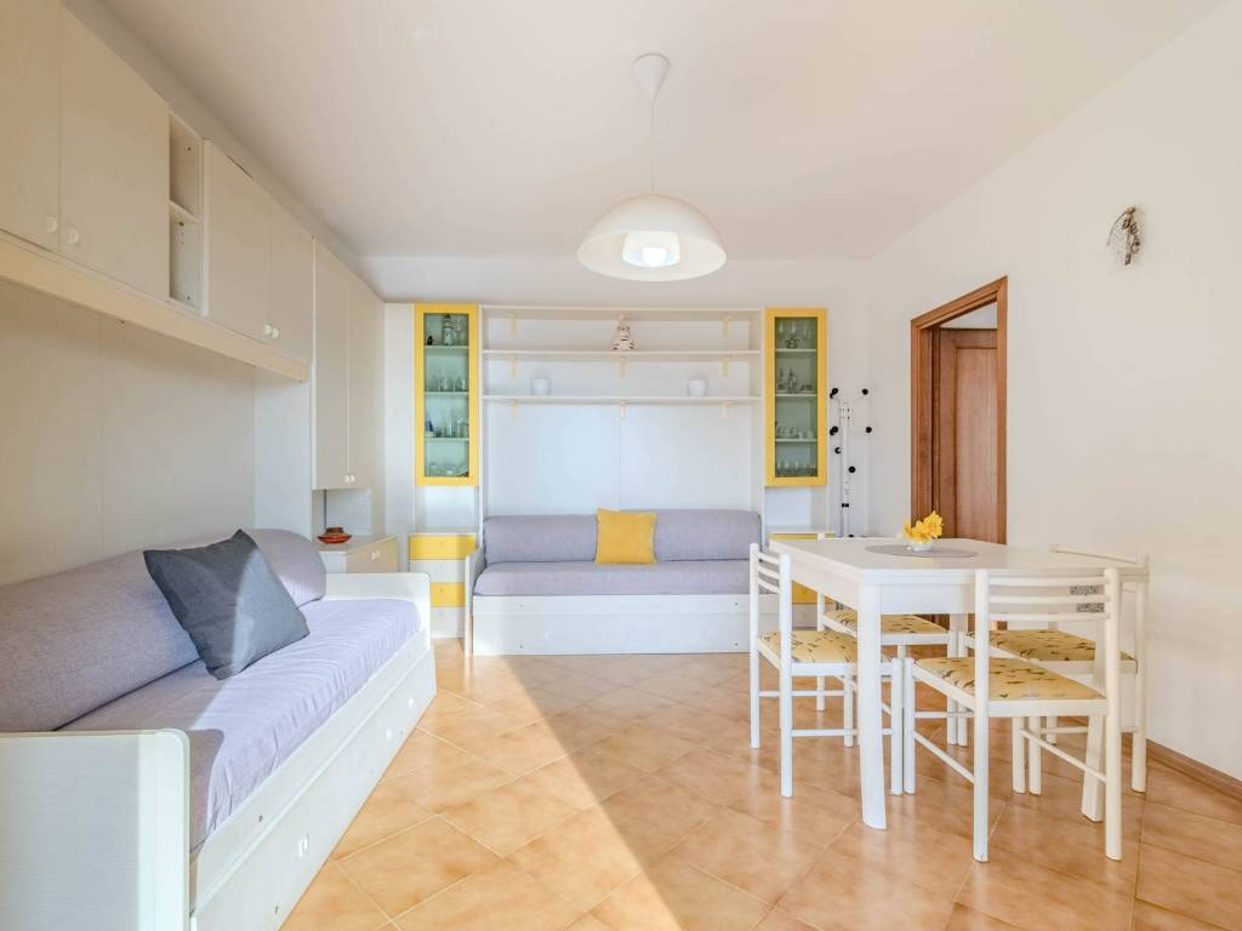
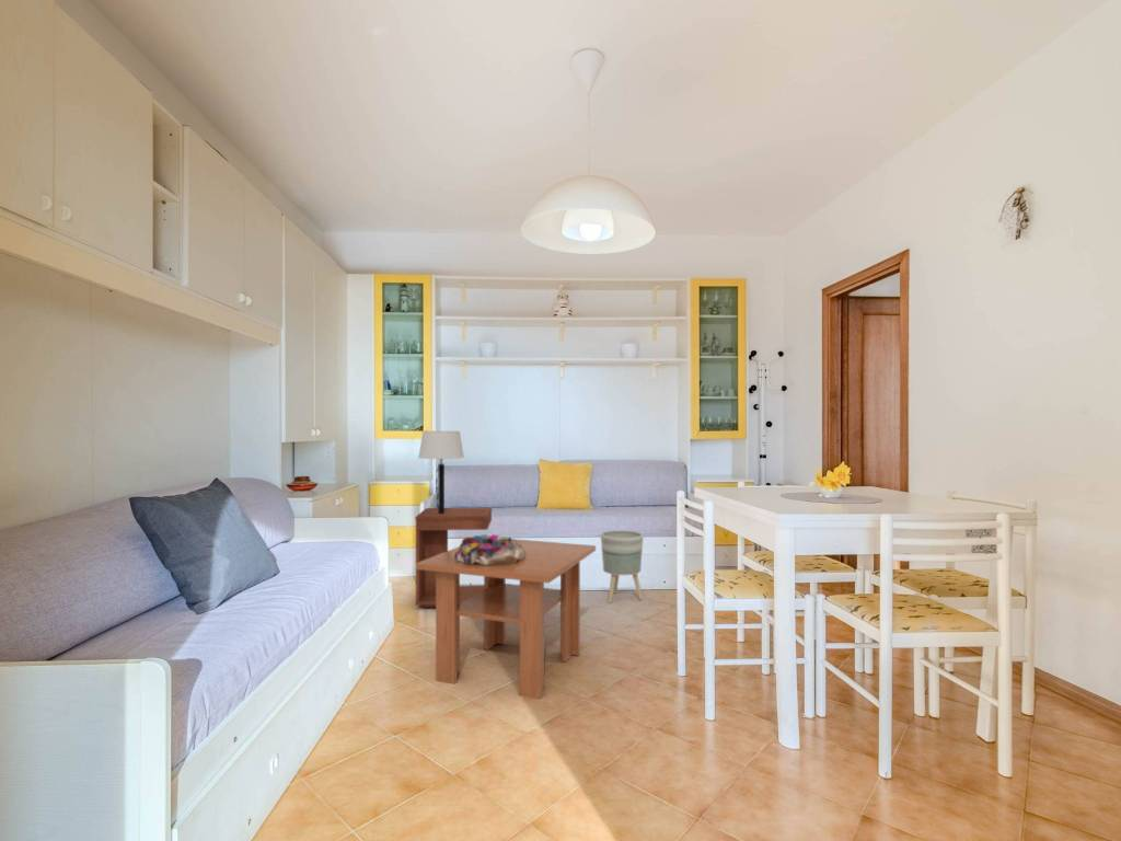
+ coffee table [415,538,597,701]
+ table lamp [417,430,465,514]
+ planter [600,529,645,604]
+ side table [414,507,493,609]
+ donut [454,533,527,565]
